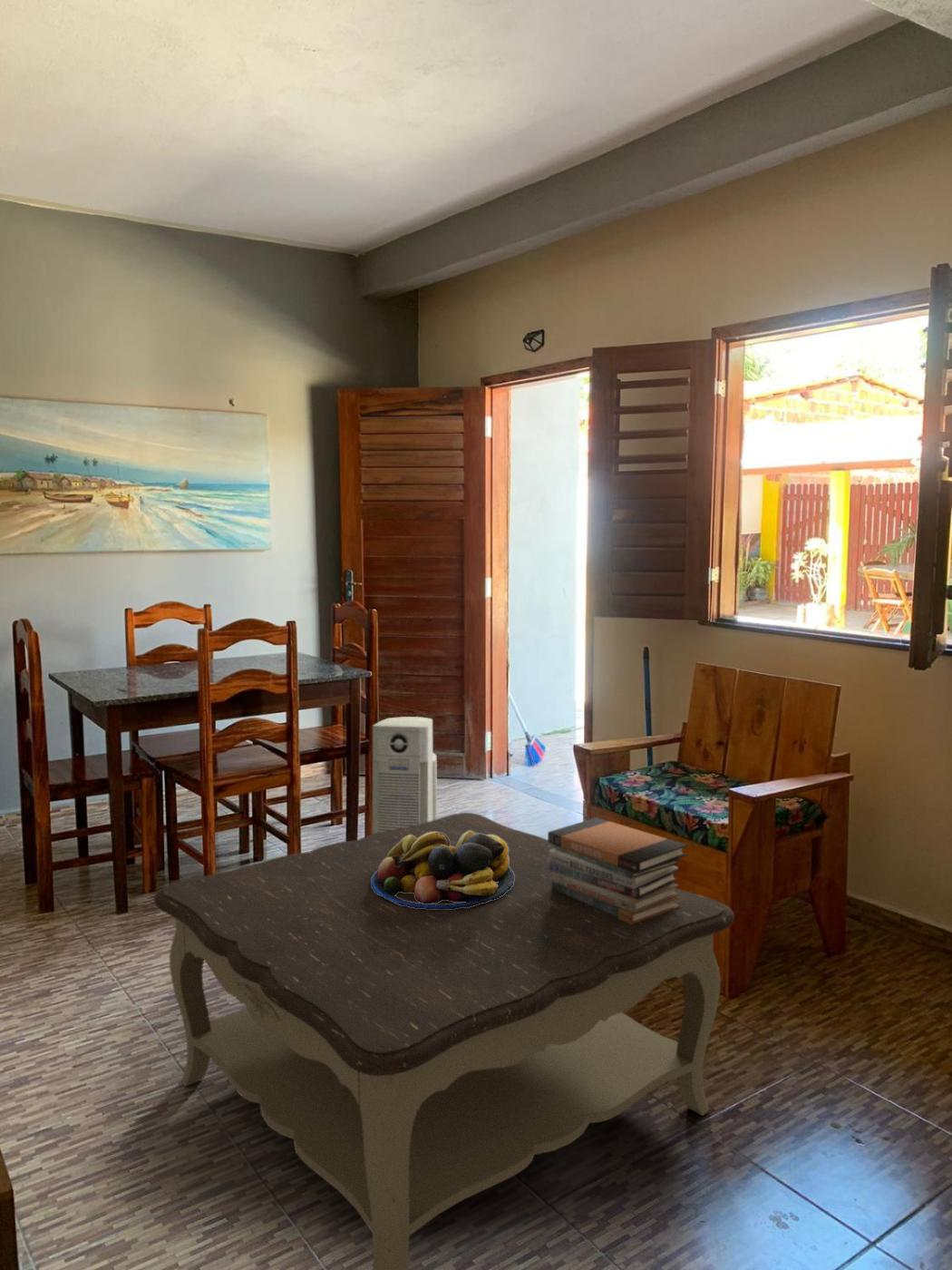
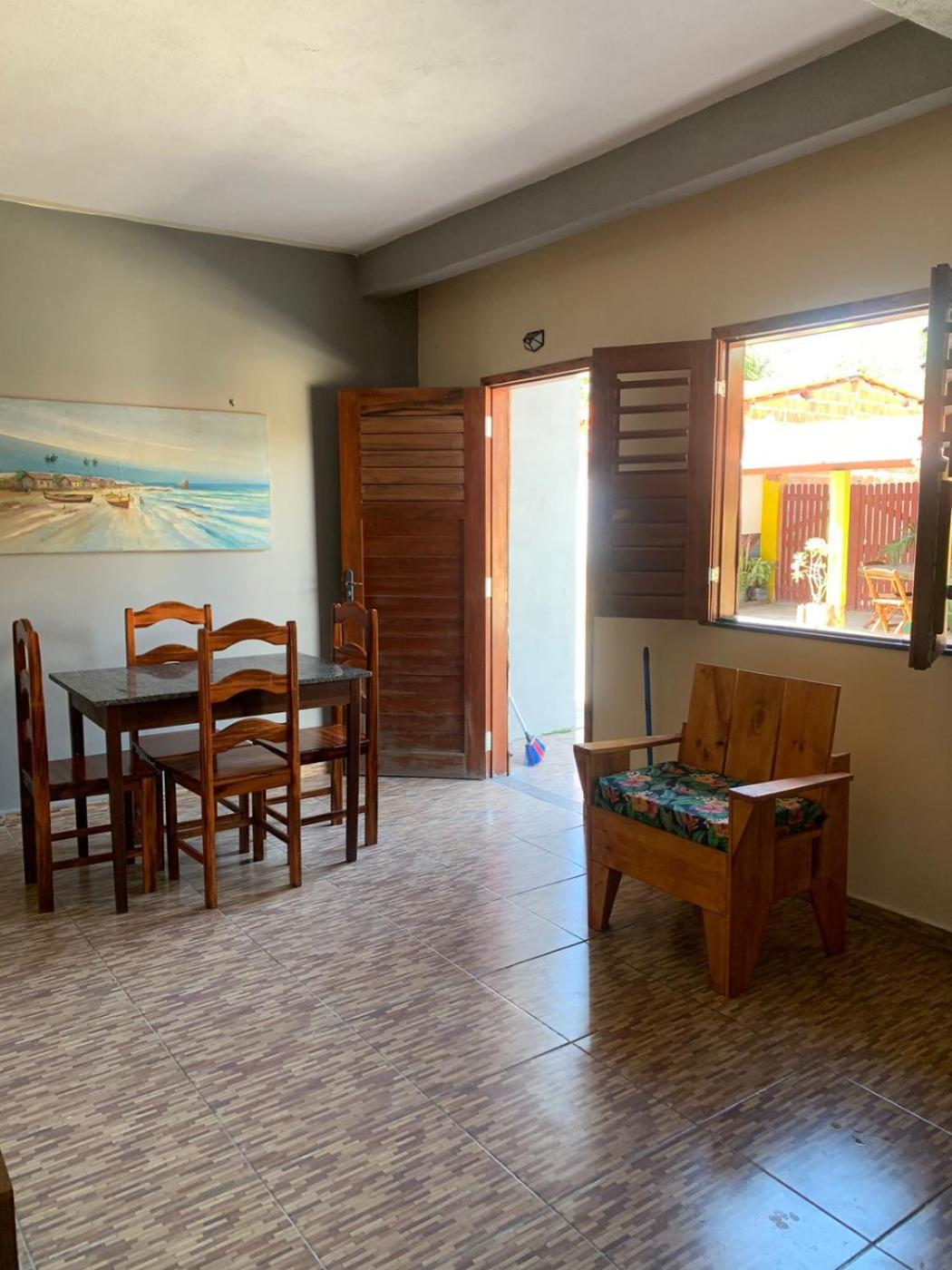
- coffee table [153,812,735,1270]
- air purifier [372,716,438,835]
- fruit bowl [372,831,514,909]
- book stack [547,816,688,924]
